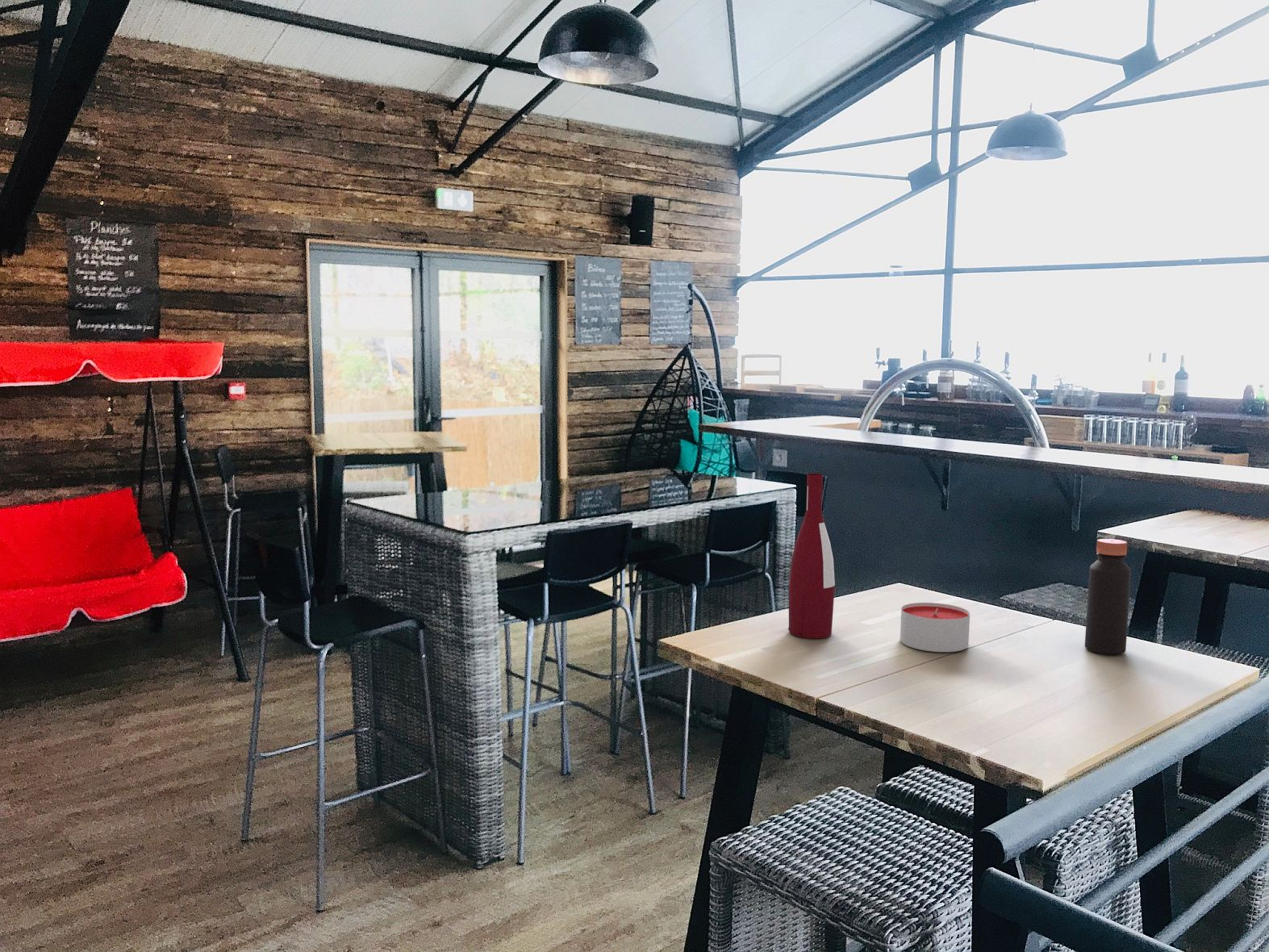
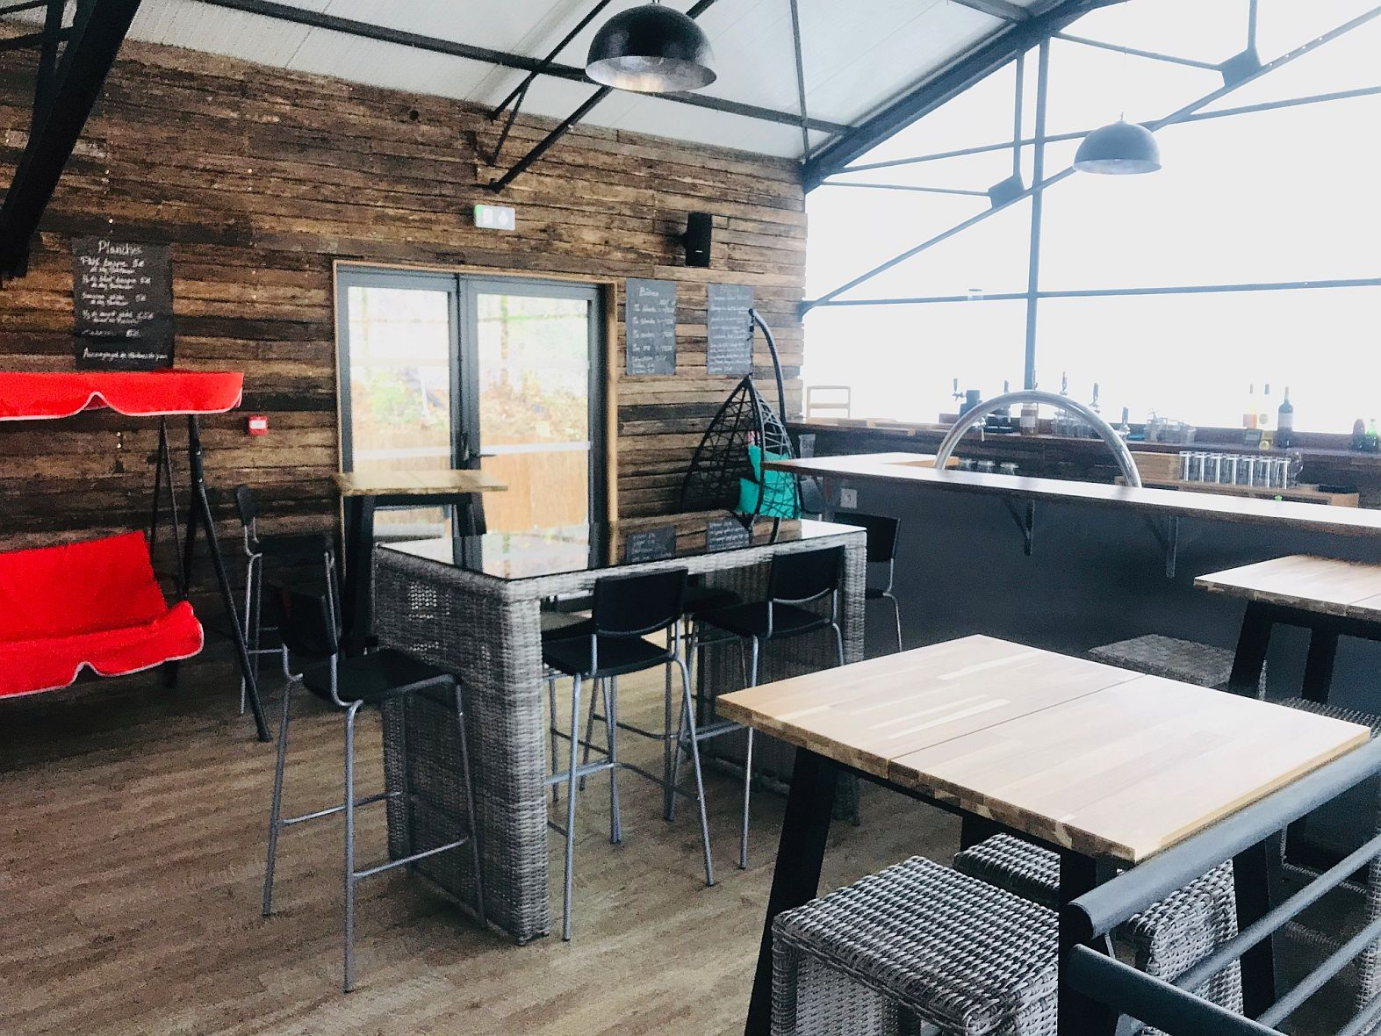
- candle [900,602,971,653]
- alcohol [787,473,836,639]
- bottle [1084,538,1132,655]
